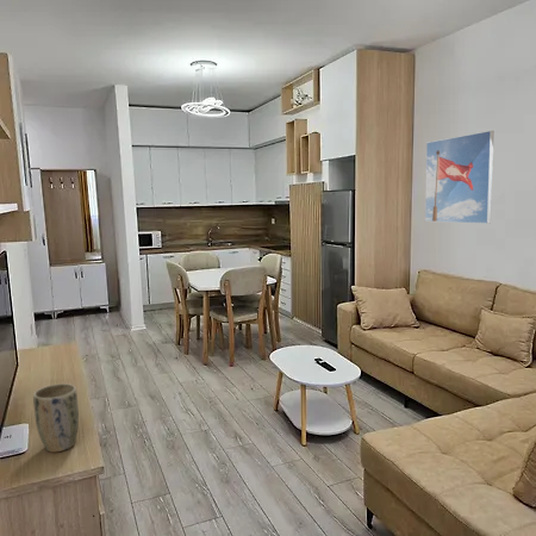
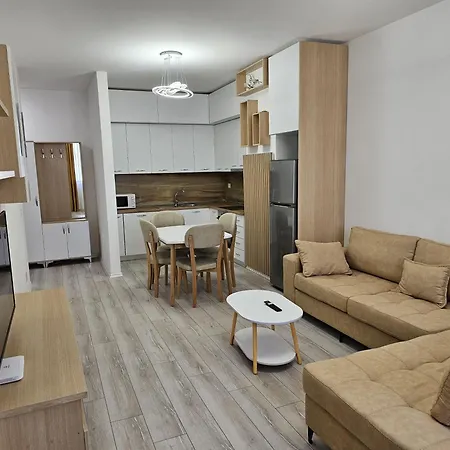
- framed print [424,130,496,225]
- plant pot [32,382,80,454]
